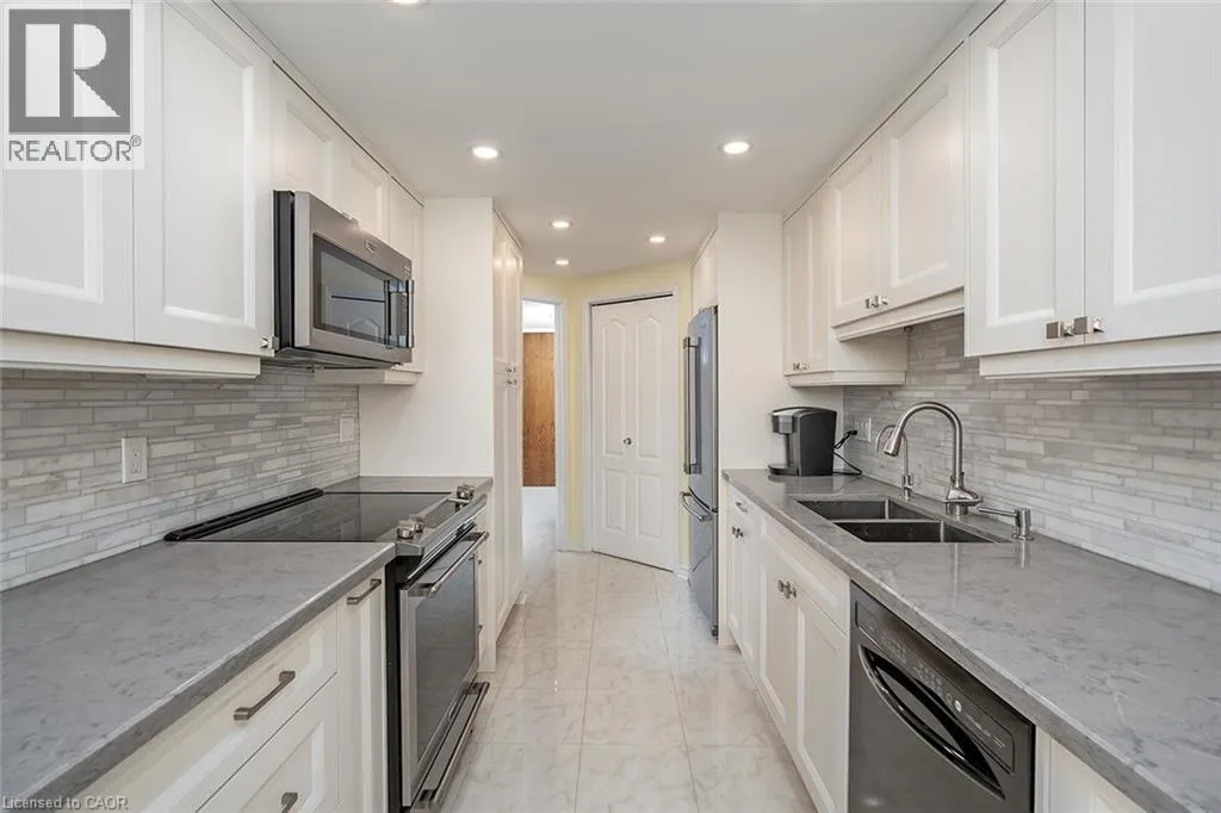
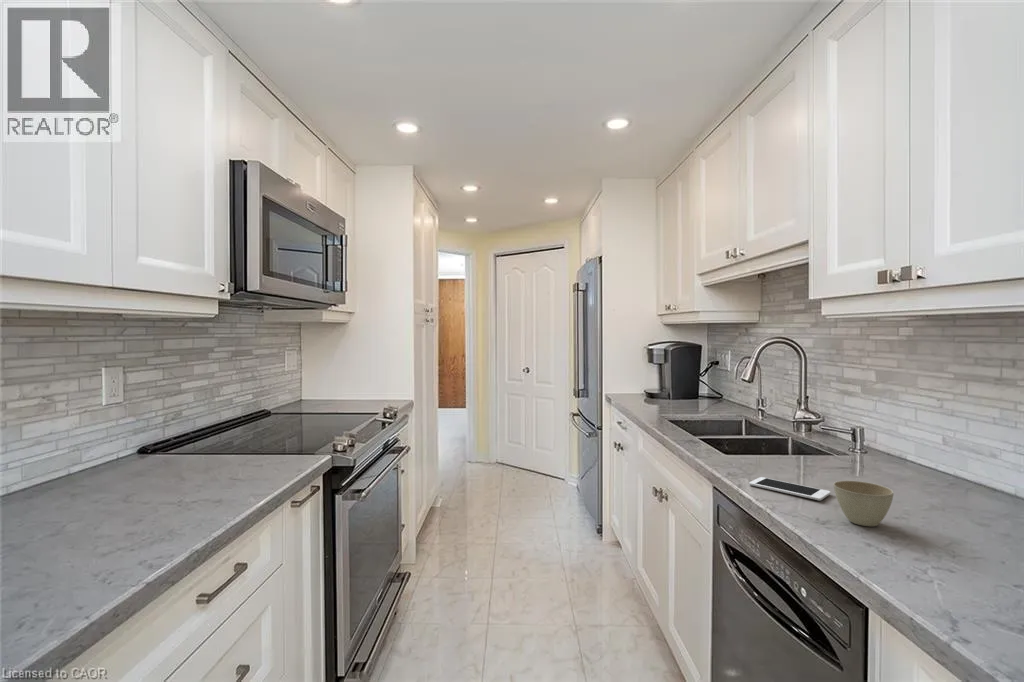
+ flower pot [832,480,895,527]
+ cell phone [748,476,831,502]
